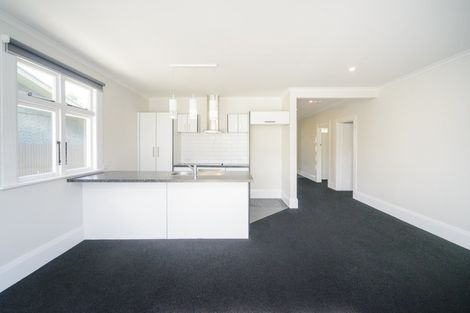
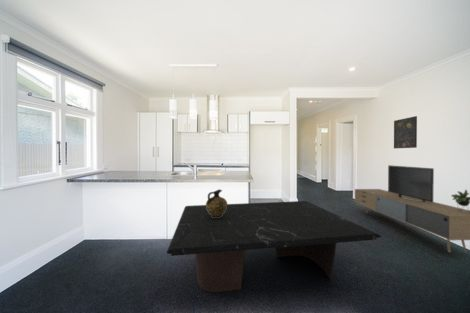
+ dining table [166,200,383,293]
+ ceramic jug [205,188,228,218]
+ media console [354,164,470,254]
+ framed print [393,115,418,150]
